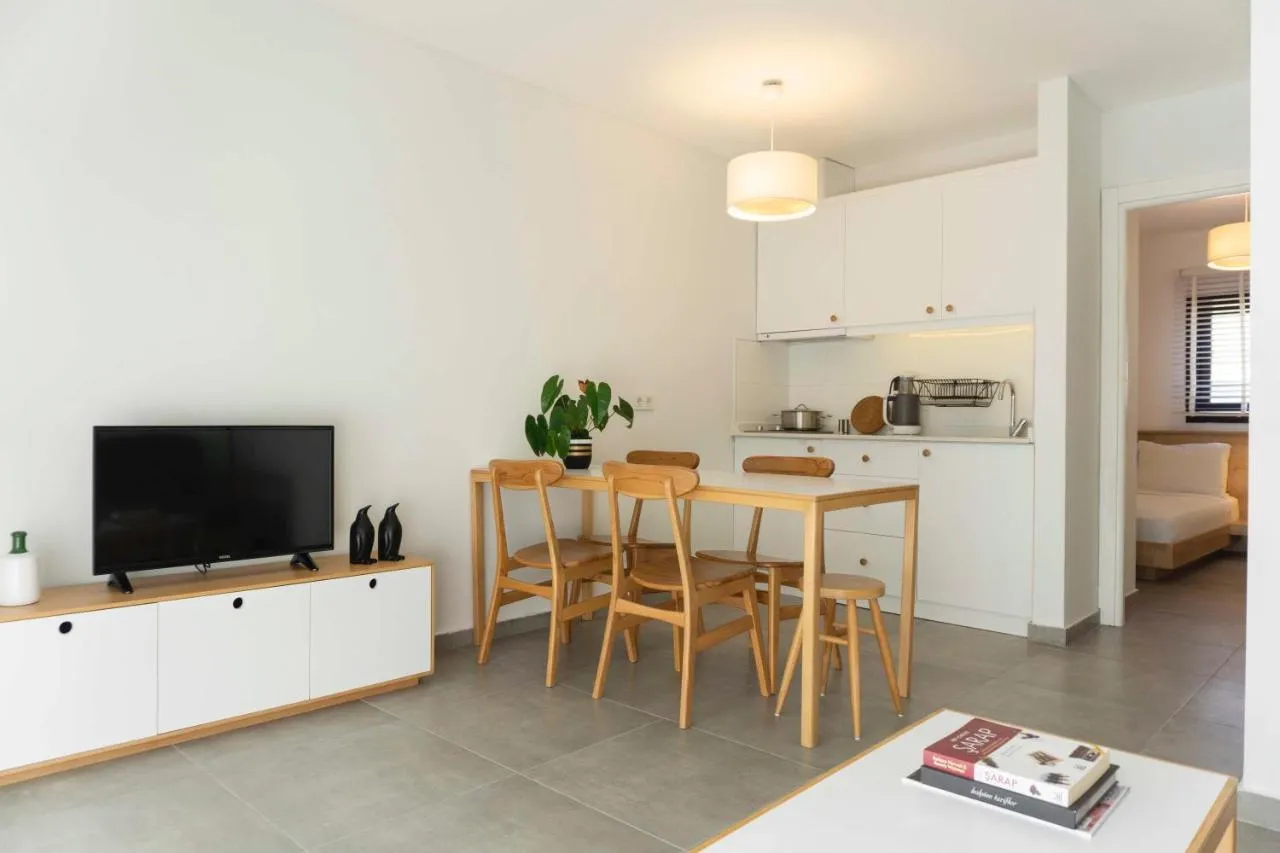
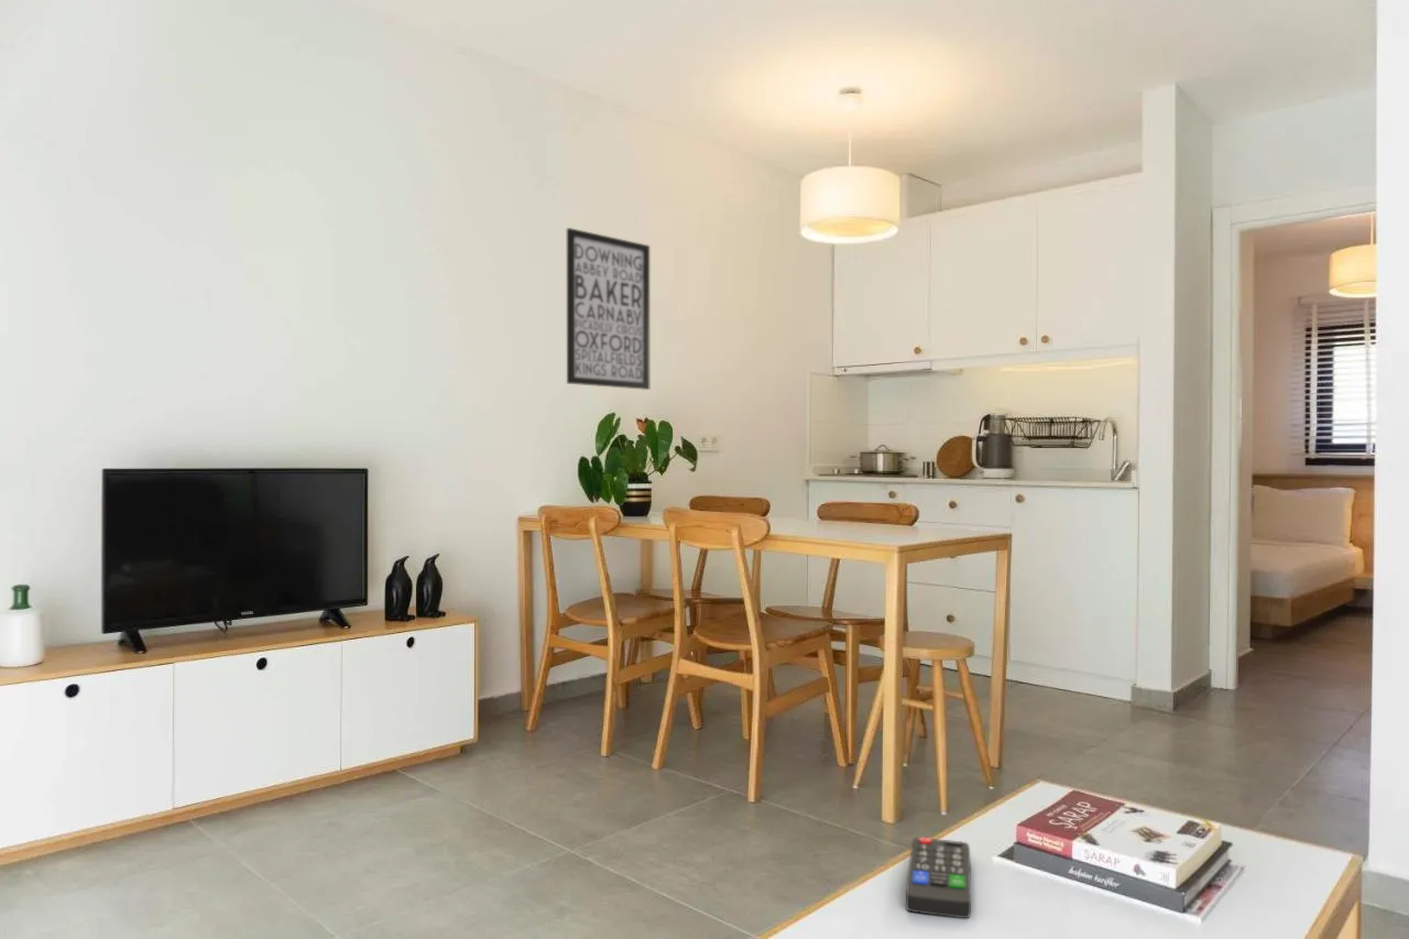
+ wall art [566,227,651,391]
+ remote control [905,836,972,919]
